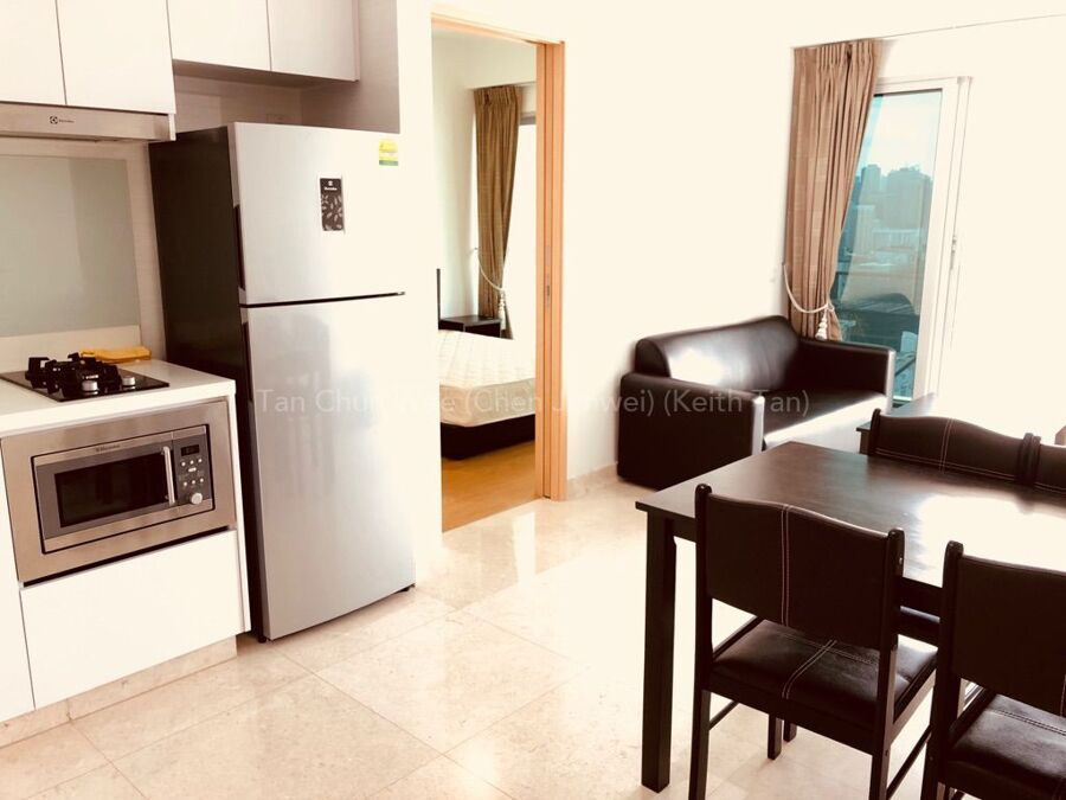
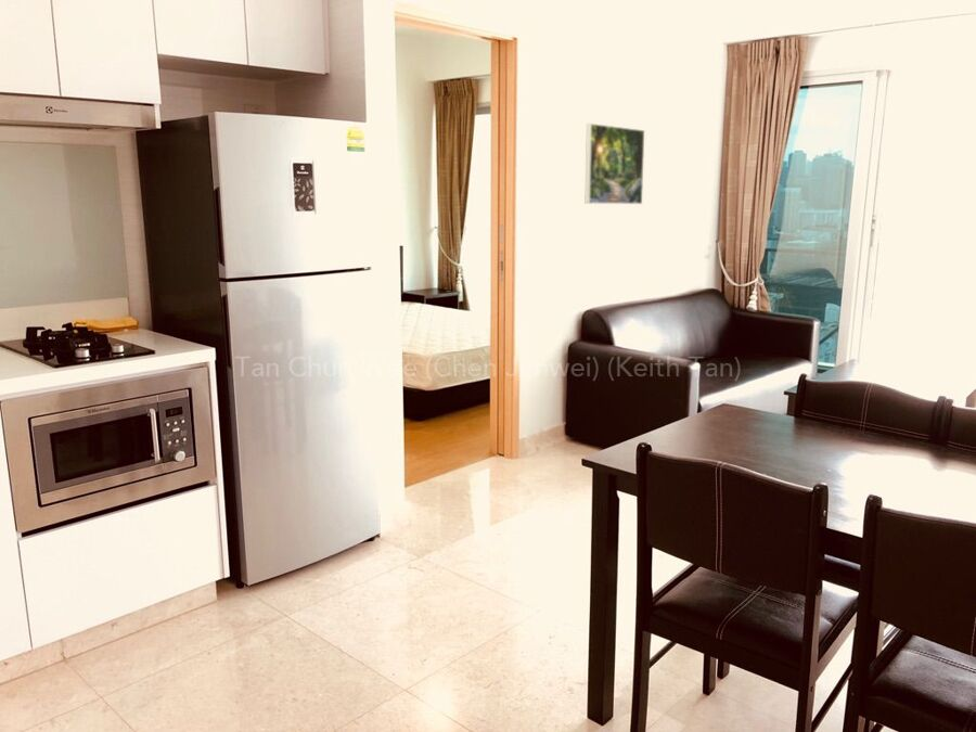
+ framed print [585,123,645,205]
